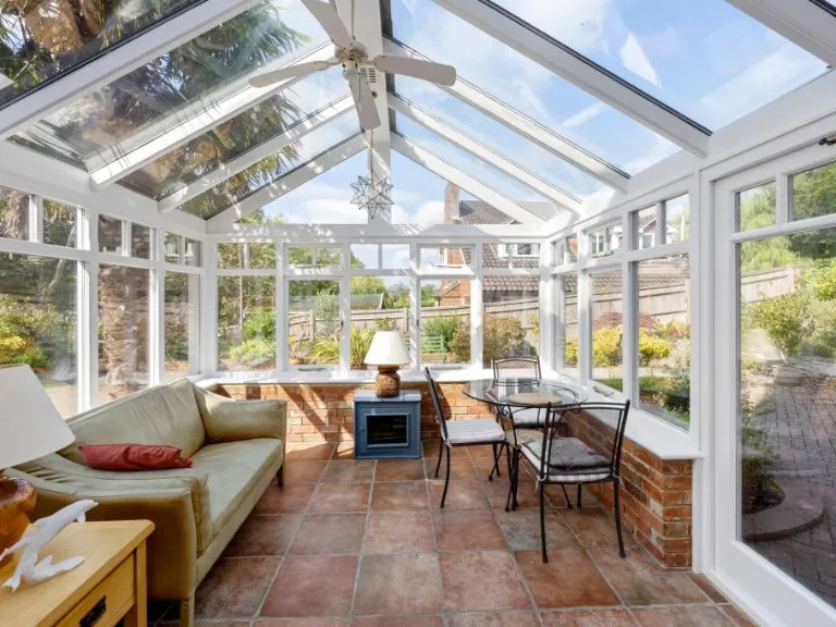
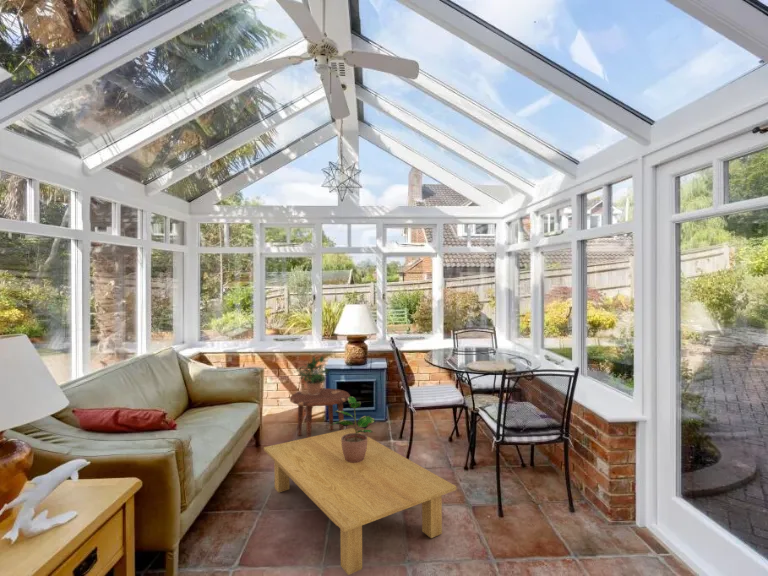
+ potted plant [330,395,377,463]
+ side table [289,388,351,438]
+ potted plant [292,355,330,395]
+ coffee table [263,427,458,576]
